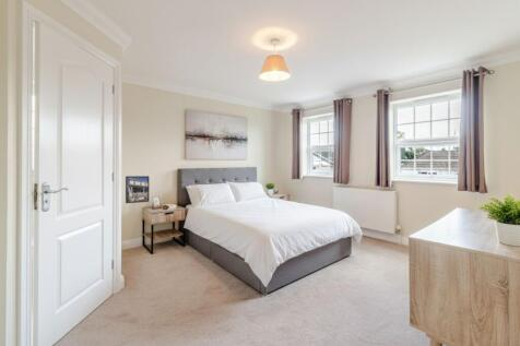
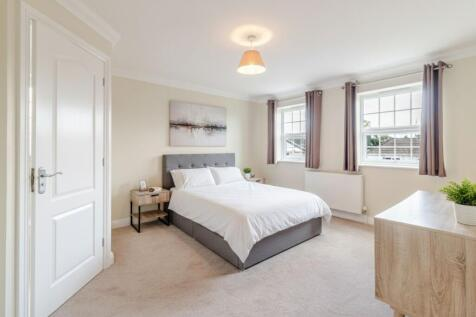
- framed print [125,175,150,204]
